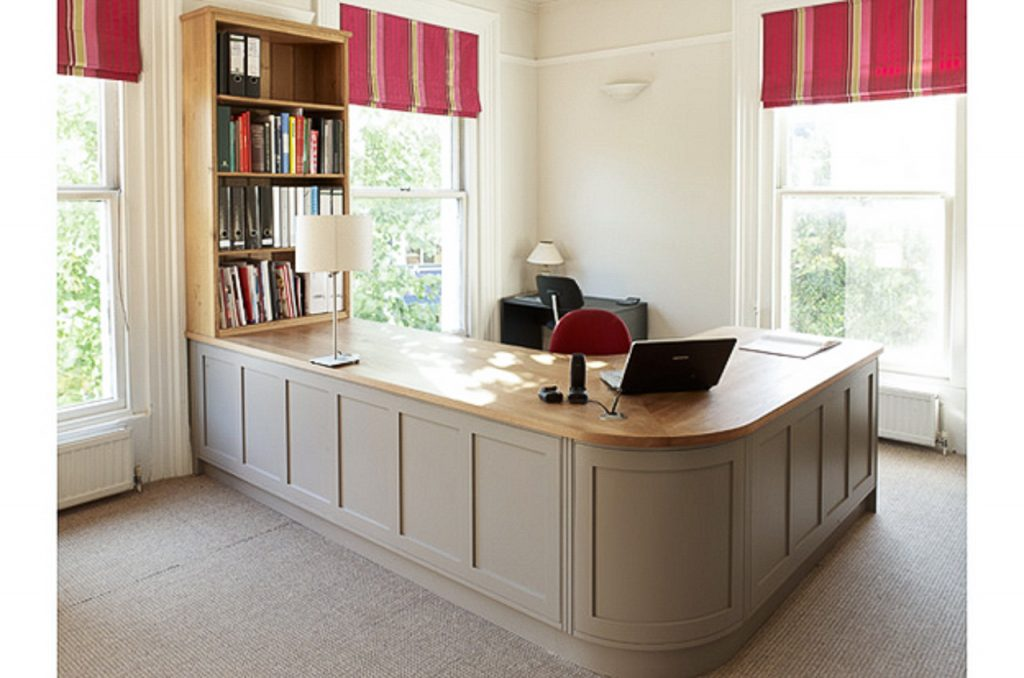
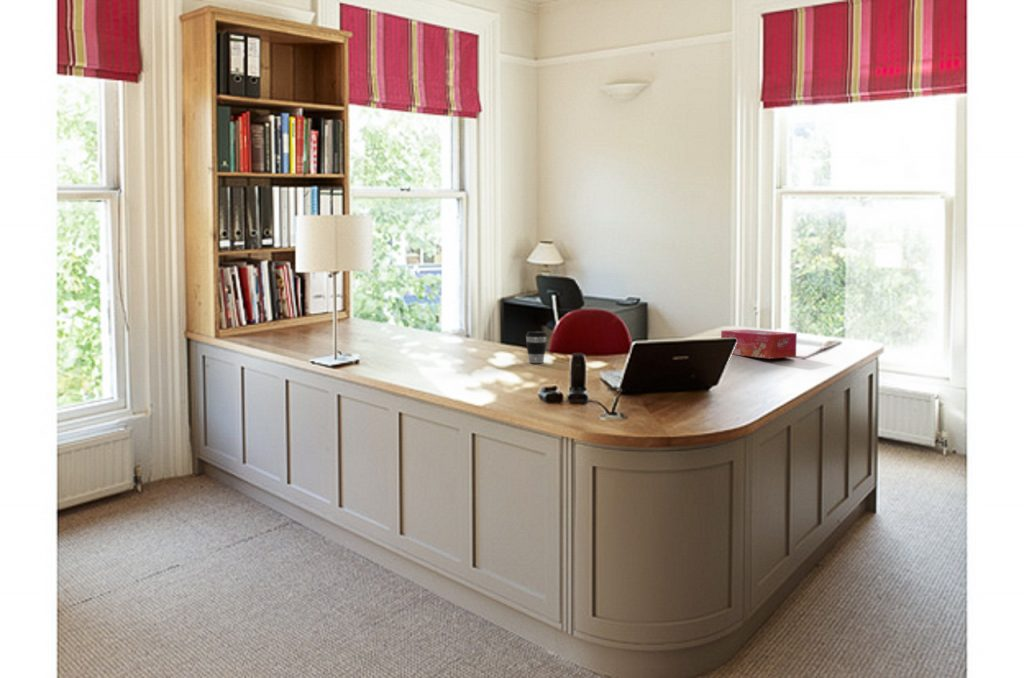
+ coffee cup [525,330,548,364]
+ tissue box [720,328,798,360]
